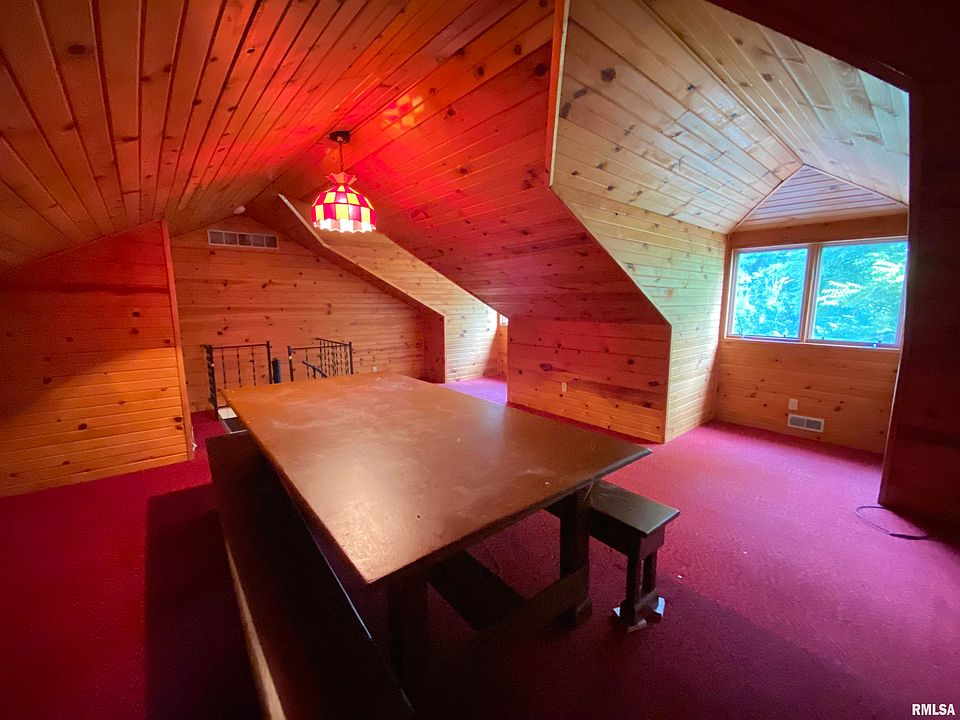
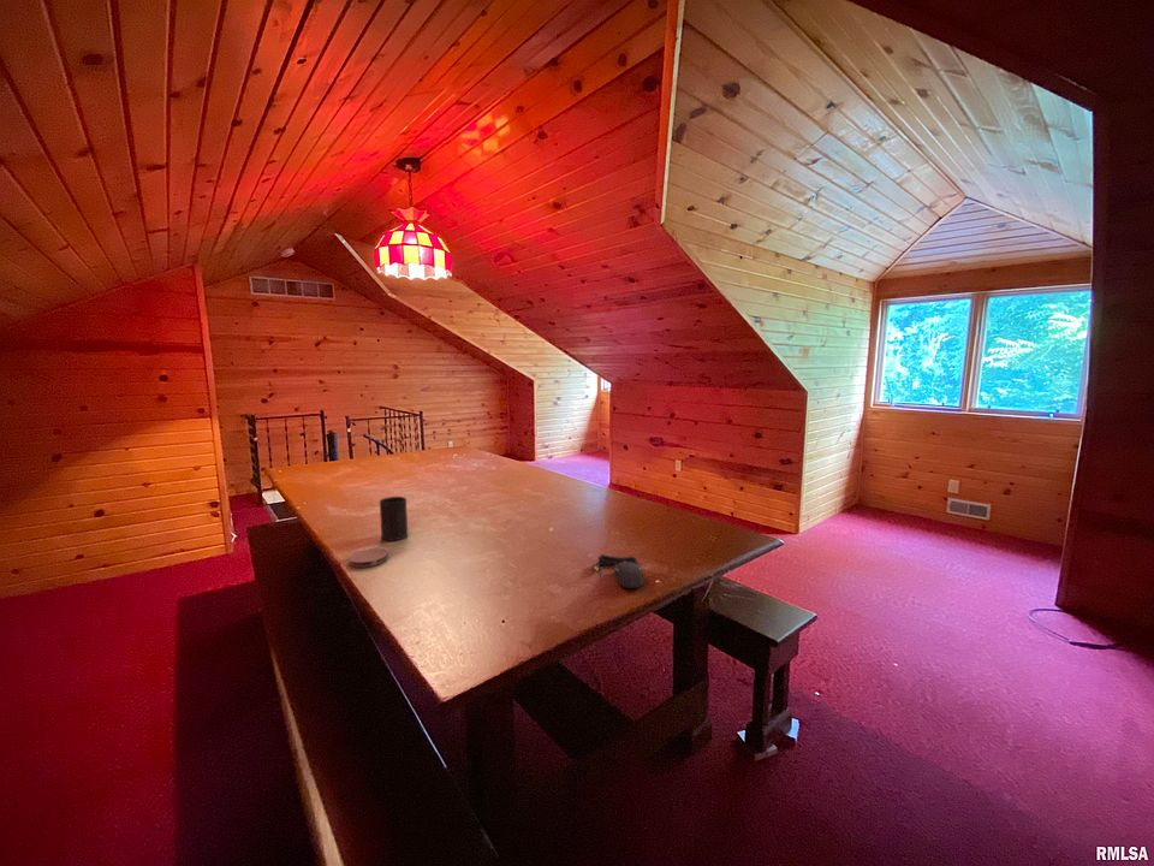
+ computer mouse [593,553,644,589]
+ cup [379,496,409,542]
+ coaster [347,547,389,569]
